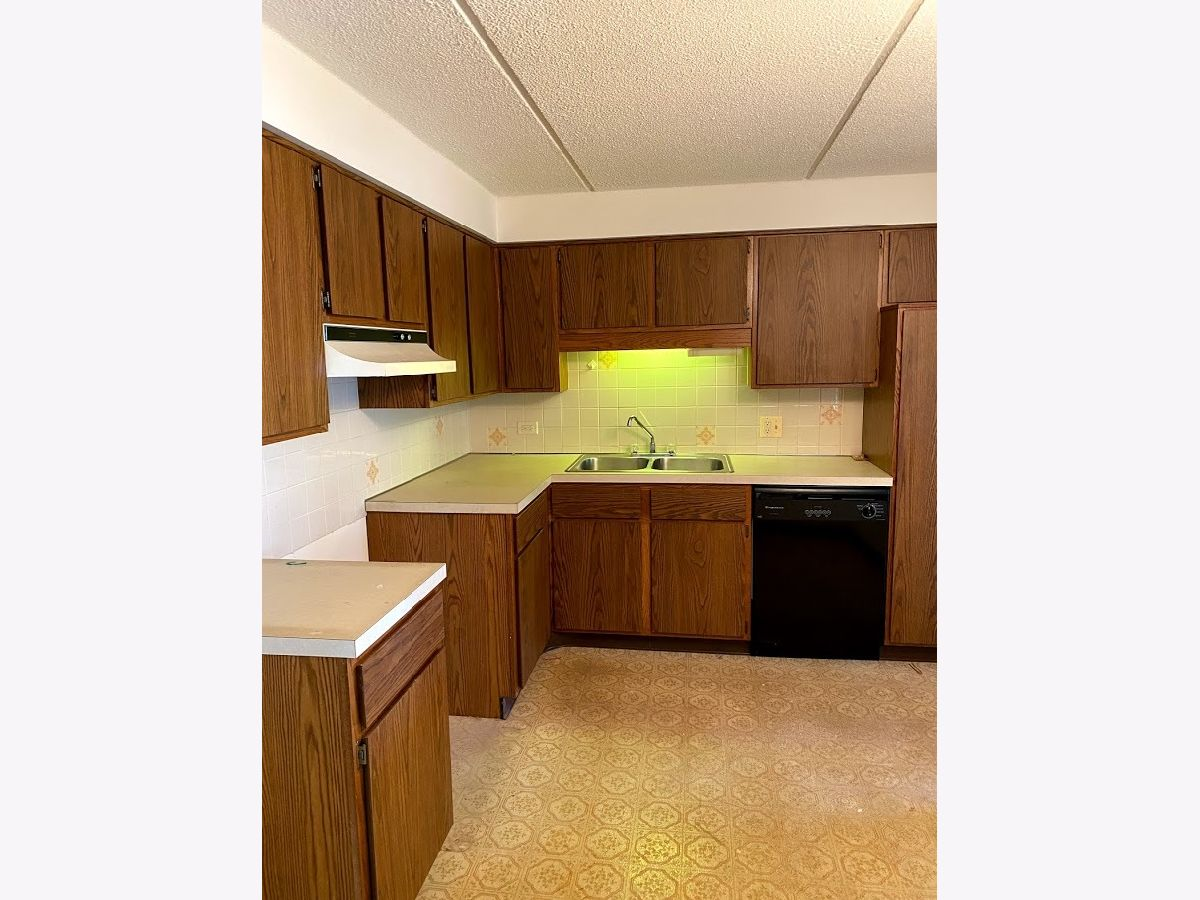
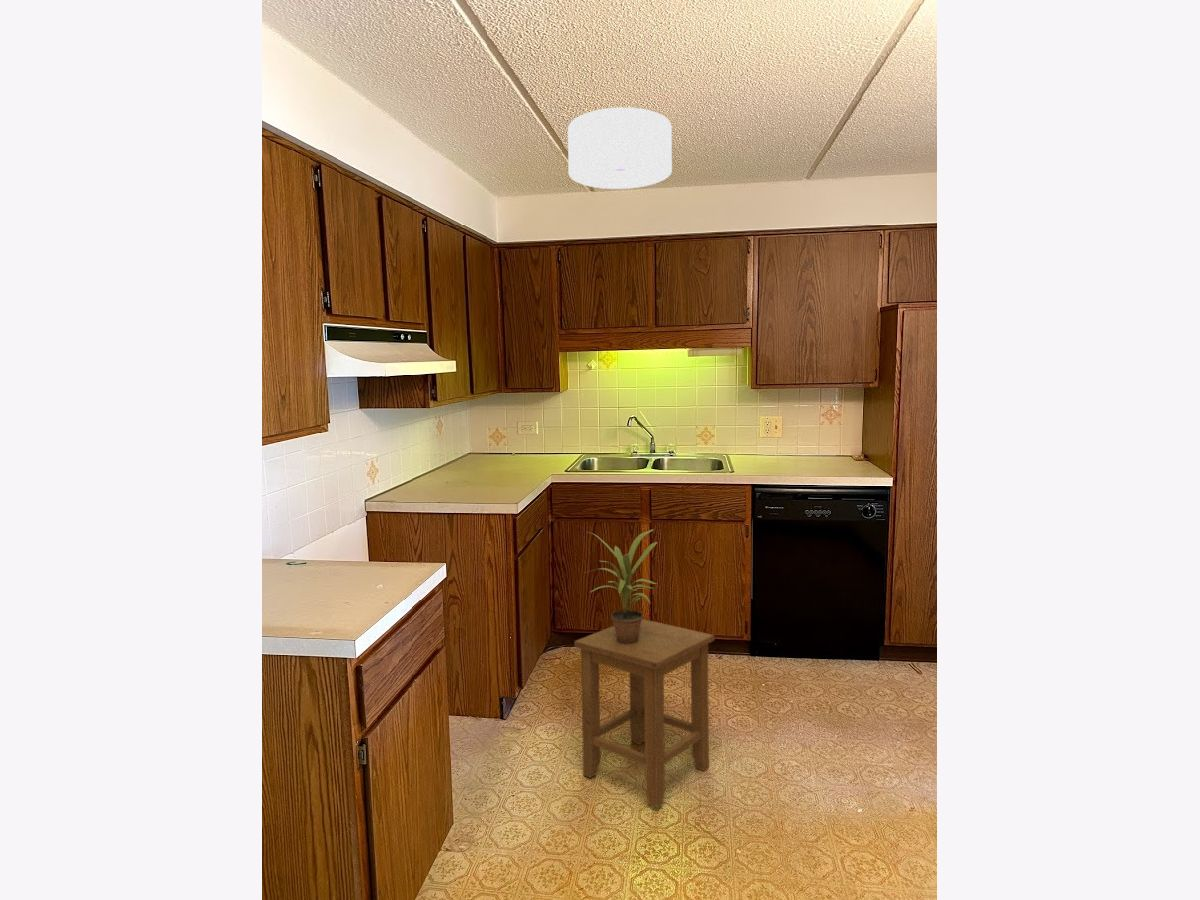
+ potted plant [583,528,659,644]
+ ceiling light [567,106,673,190]
+ stool [573,618,715,808]
